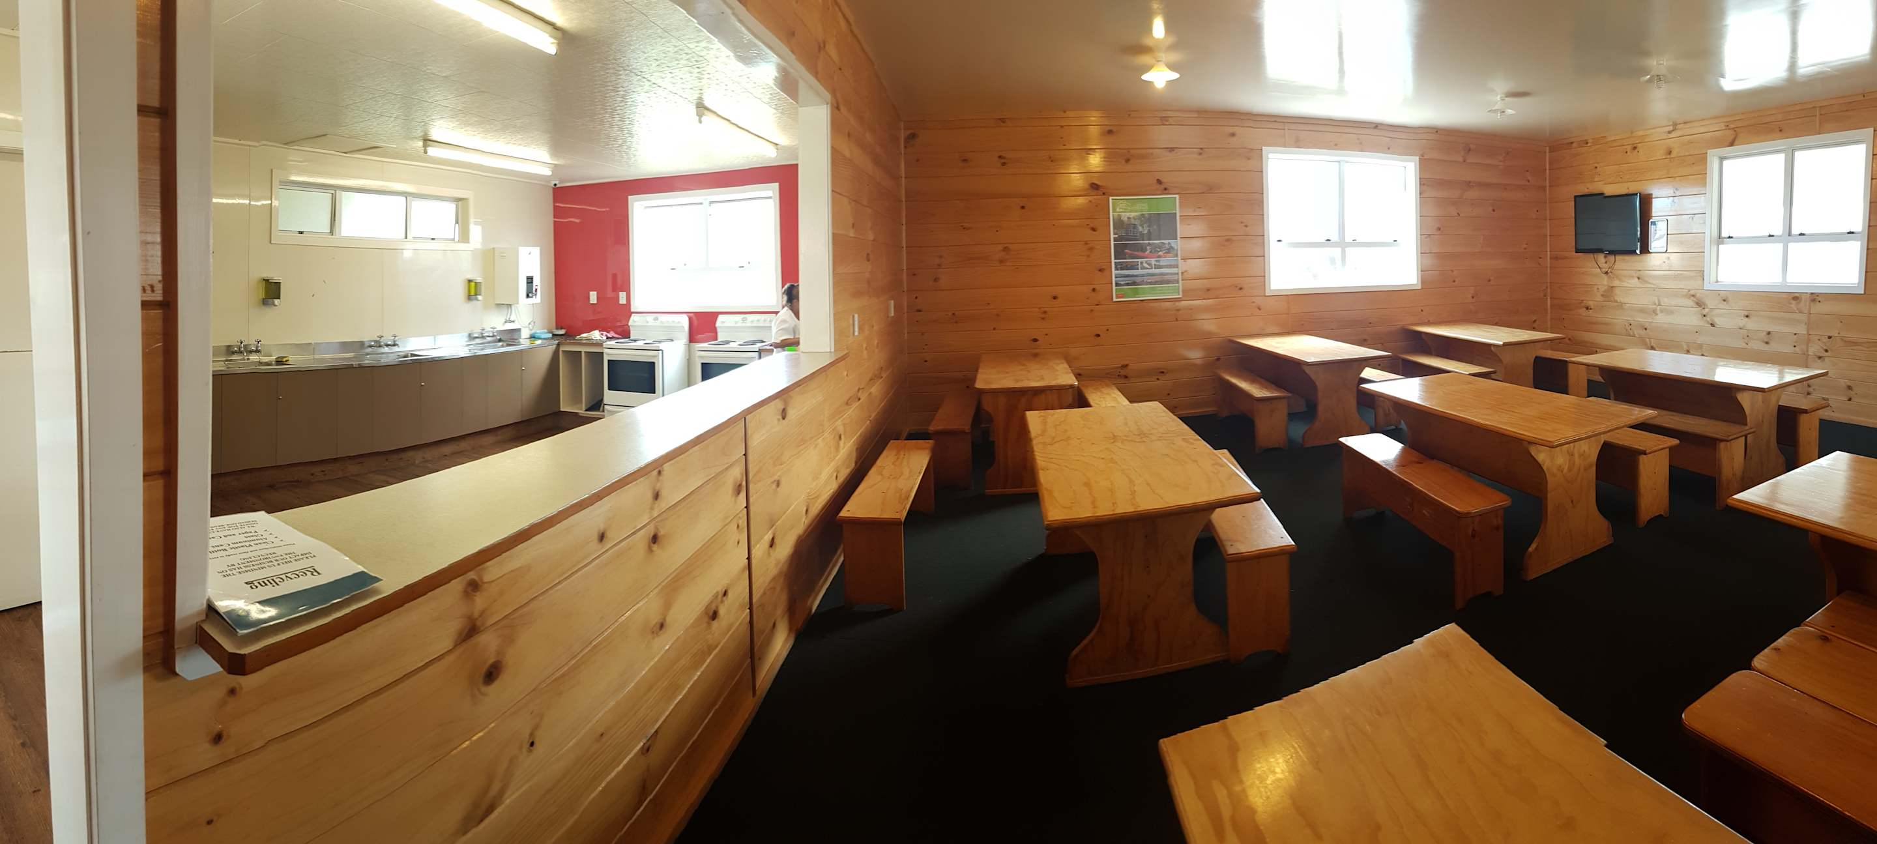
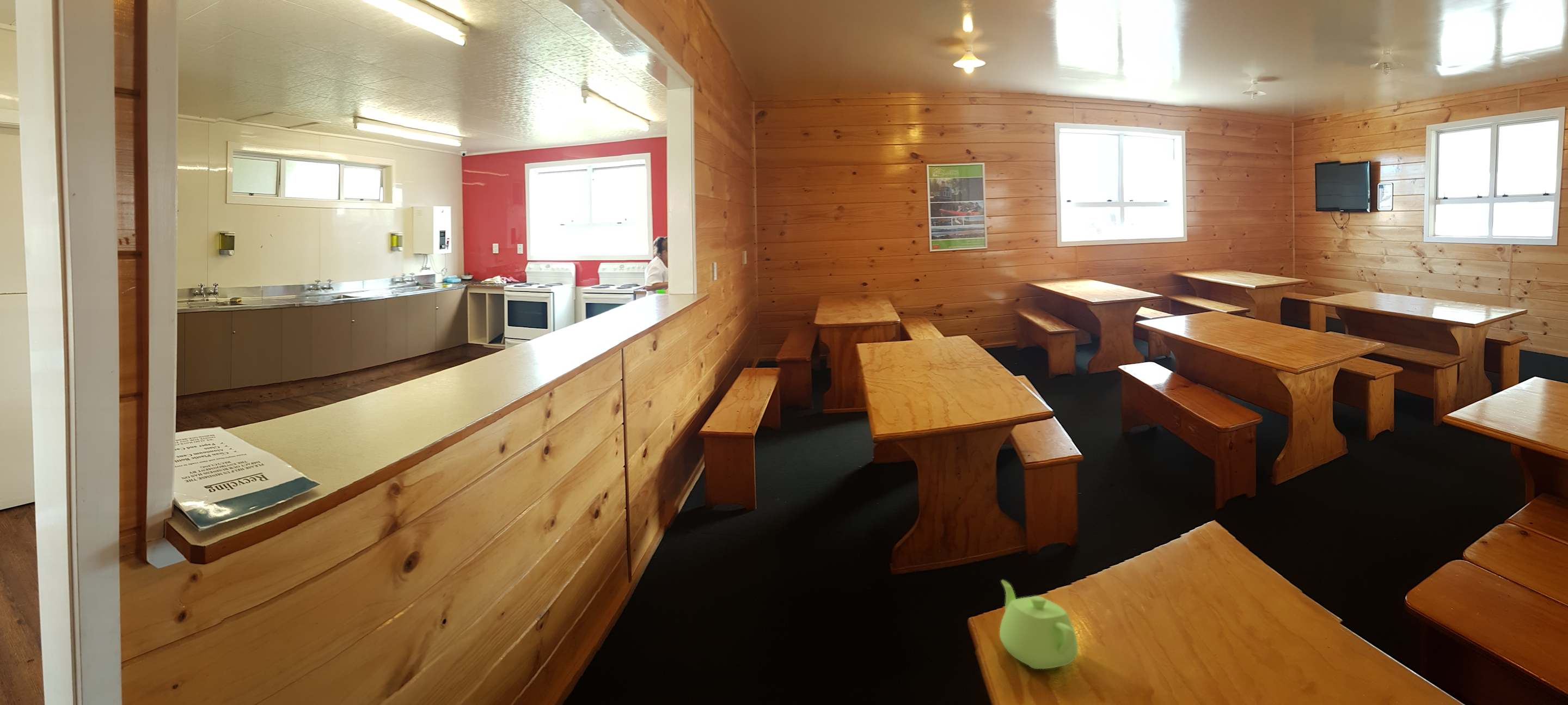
+ teapot [999,580,1079,670]
